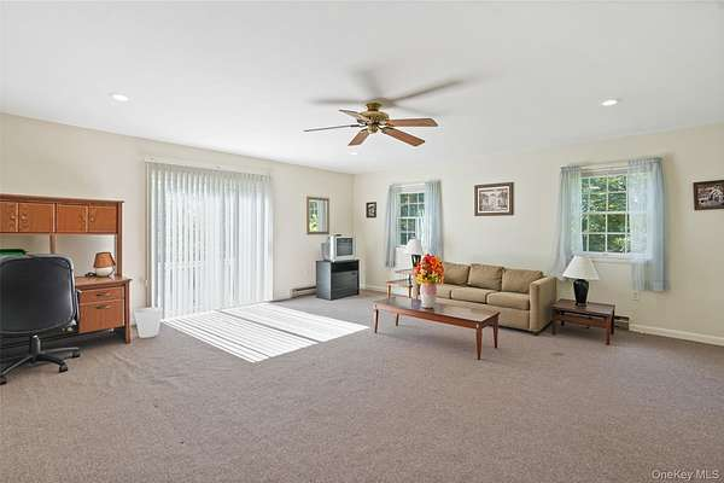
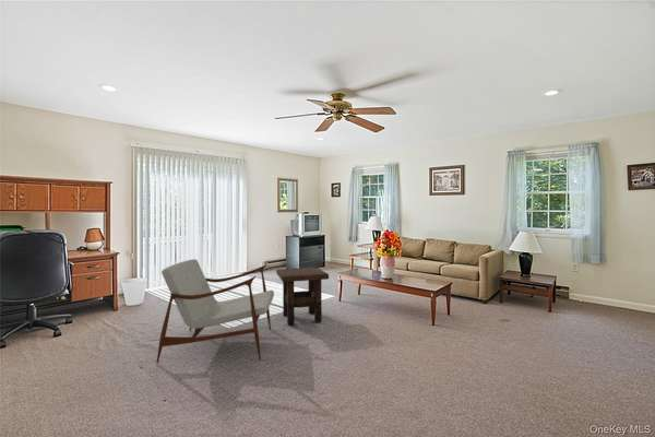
+ side table [275,267,330,326]
+ armchair [155,258,275,364]
